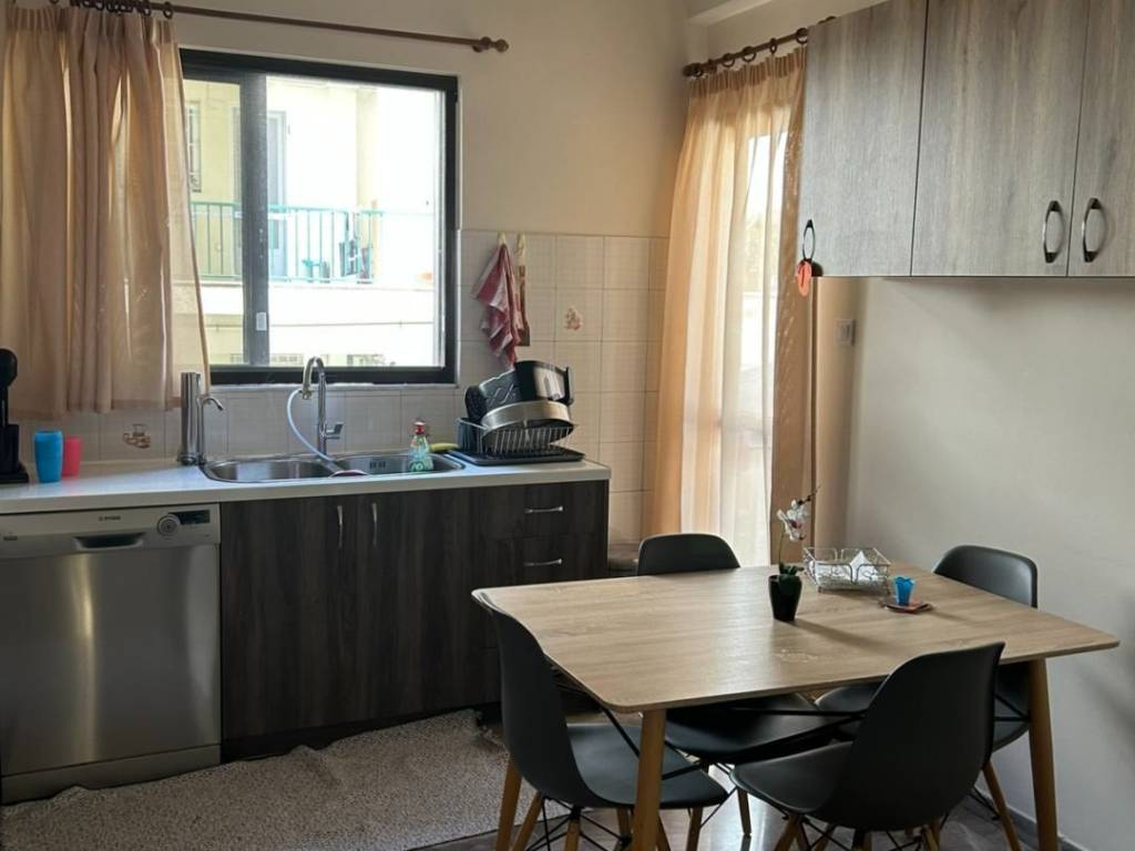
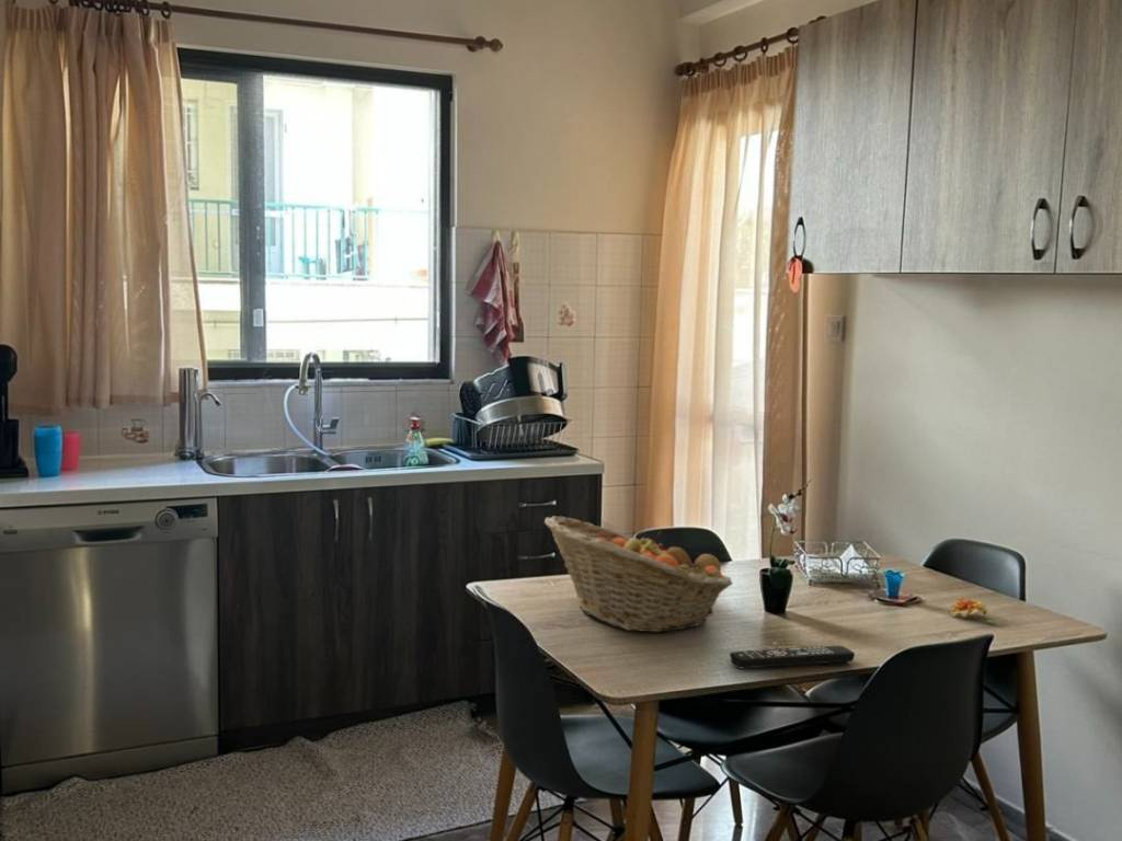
+ remote control [729,645,856,669]
+ fruit basket [543,515,734,633]
+ flower [948,596,997,623]
